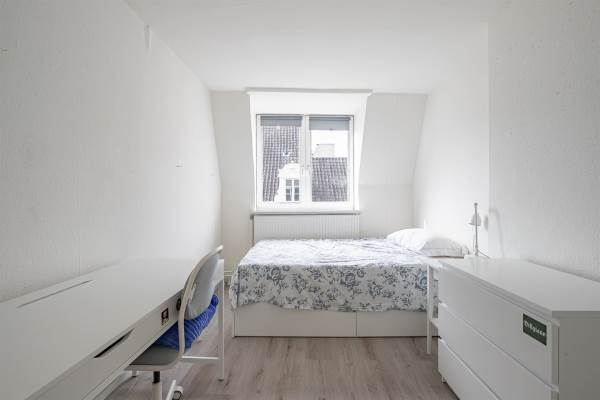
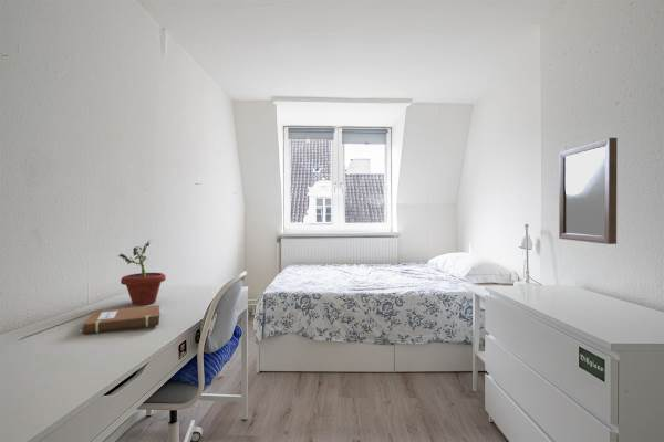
+ notebook [82,304,160,335]
+ home mirror [558,137,619,245]
+ potted plant [118,239,167,306]
